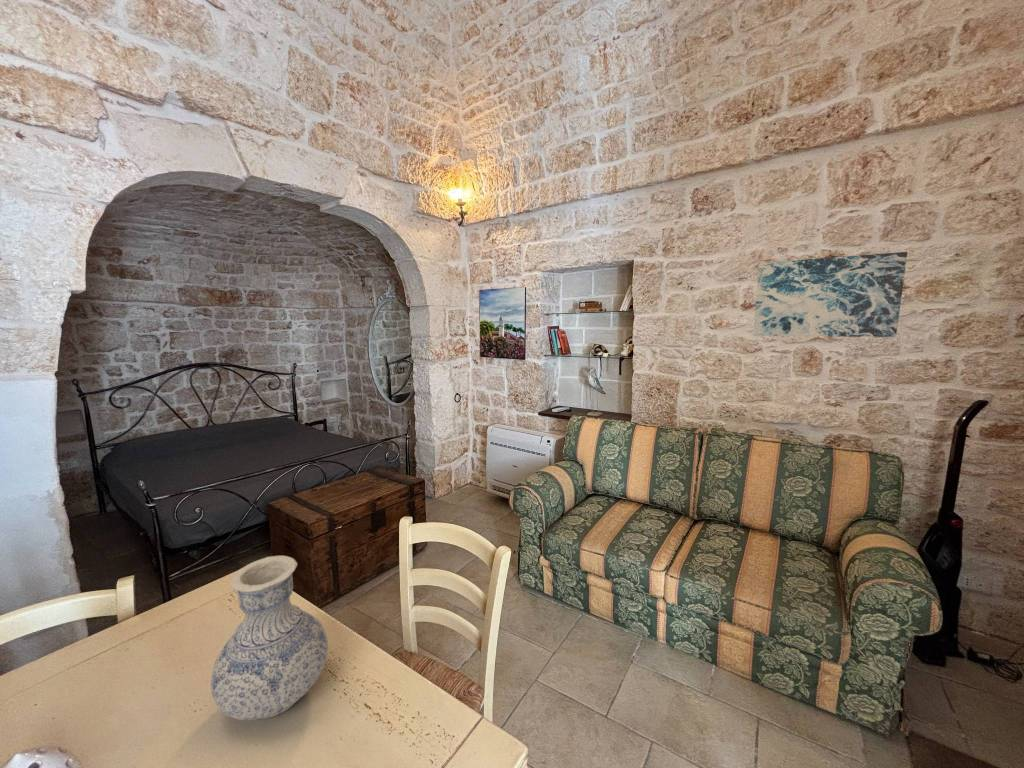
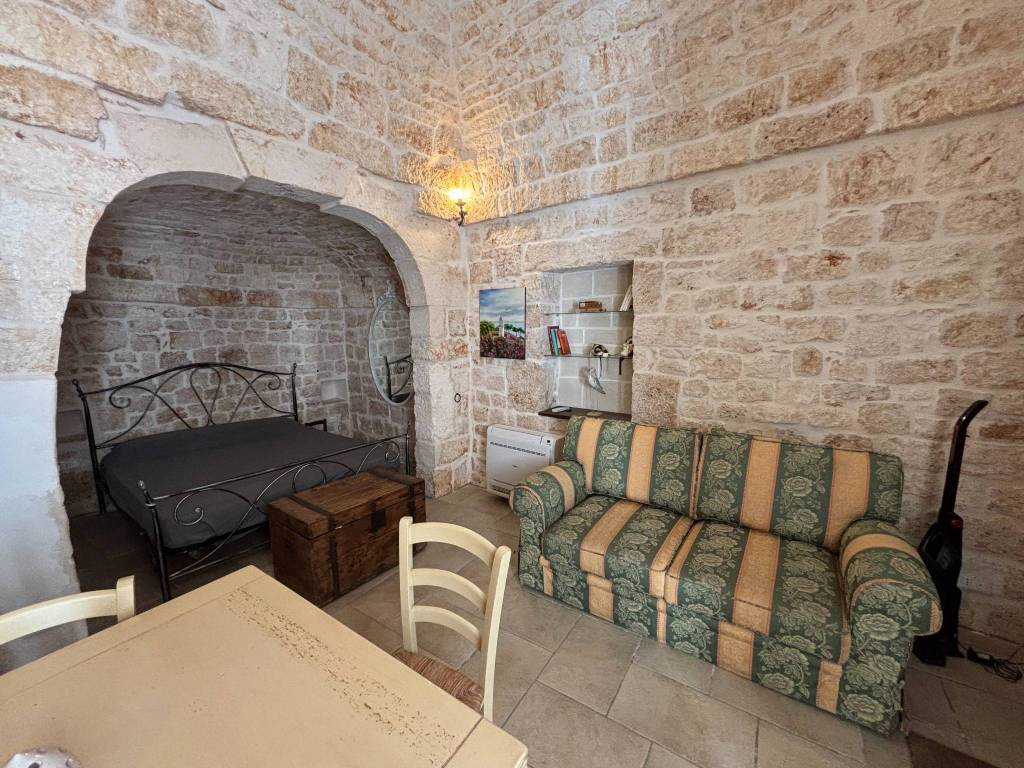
- vase [210,555,329,721]
- wall art [752,251,908,338]
